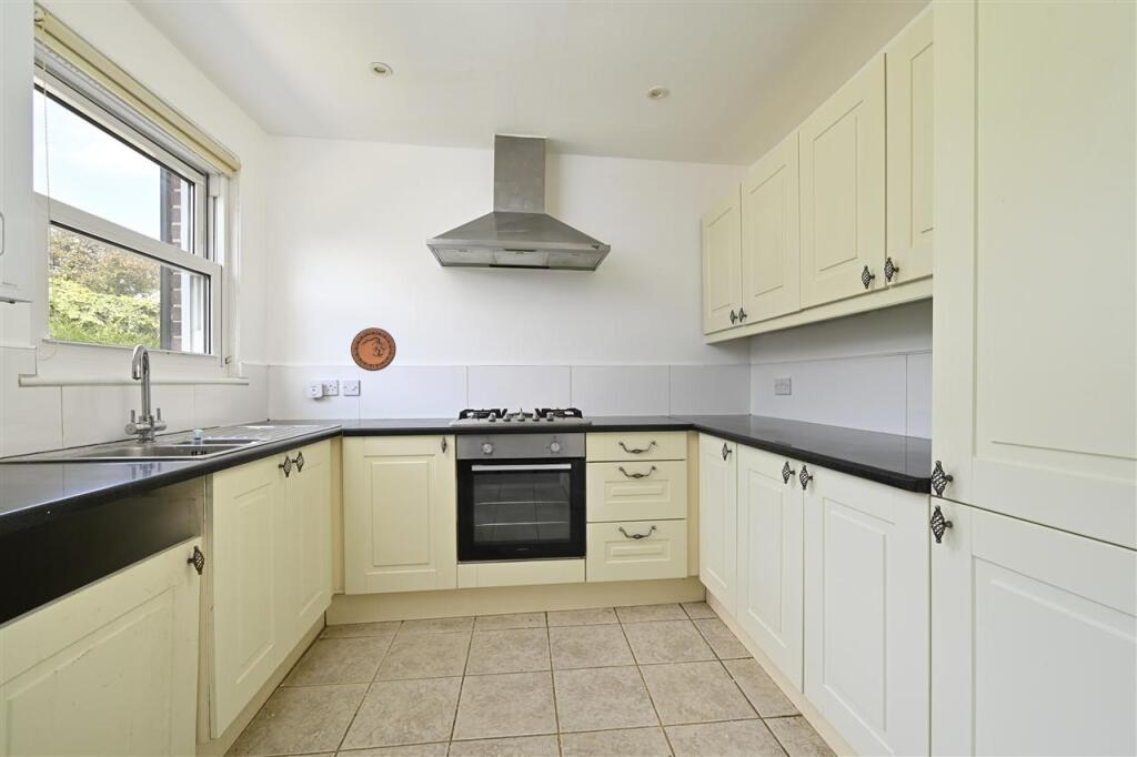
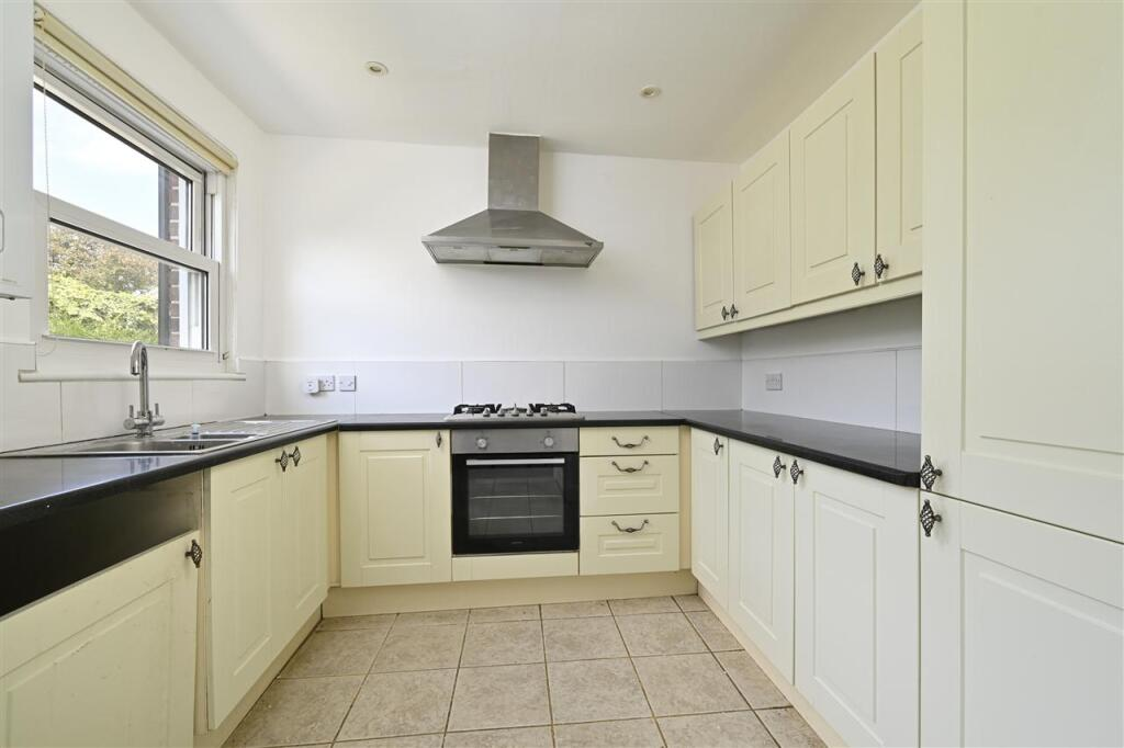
- decorative plate [350,326,398,372]
